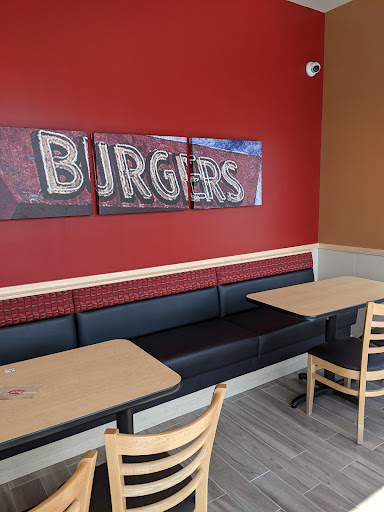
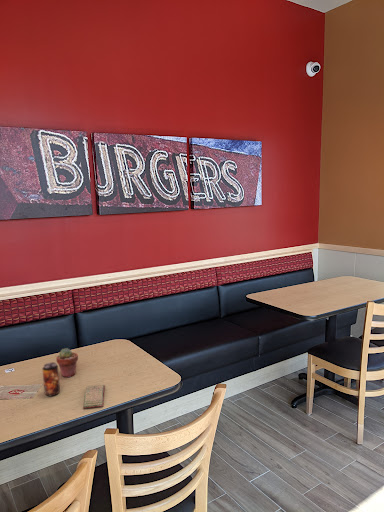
+ potted succulent [55,347,79,378]
+ beverage can [41,361,61,397]
+ book [82,384,106,410]
